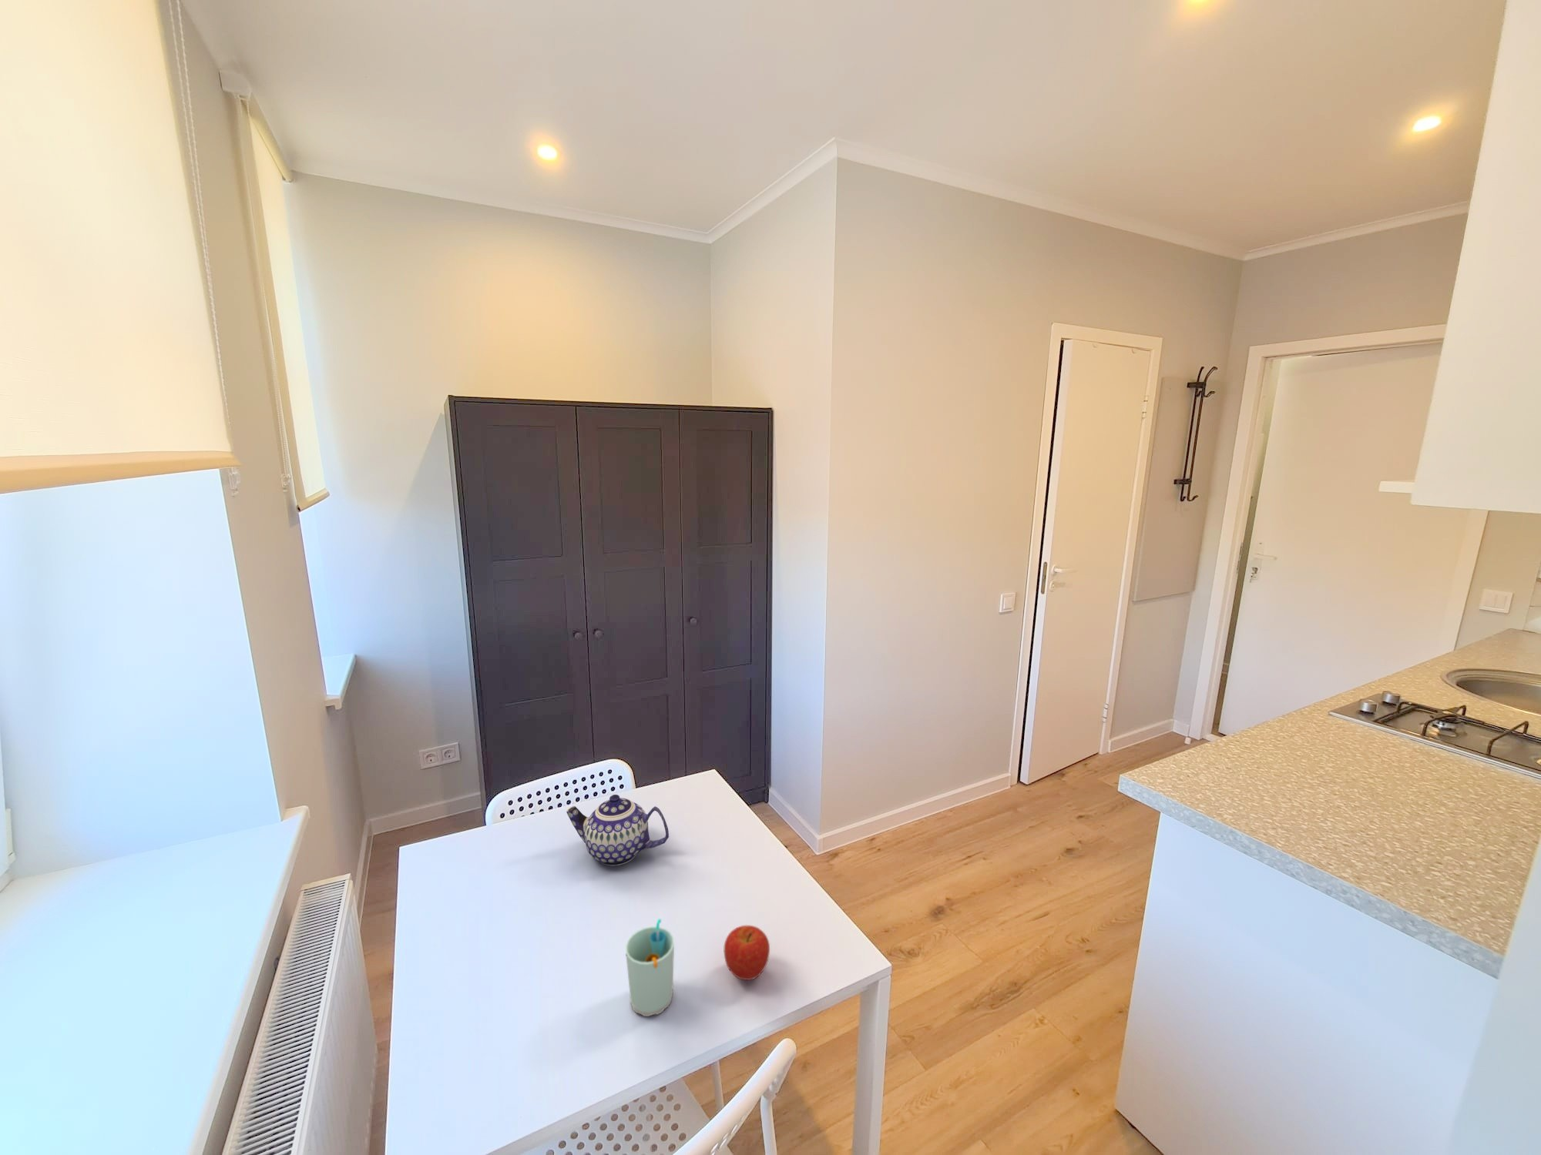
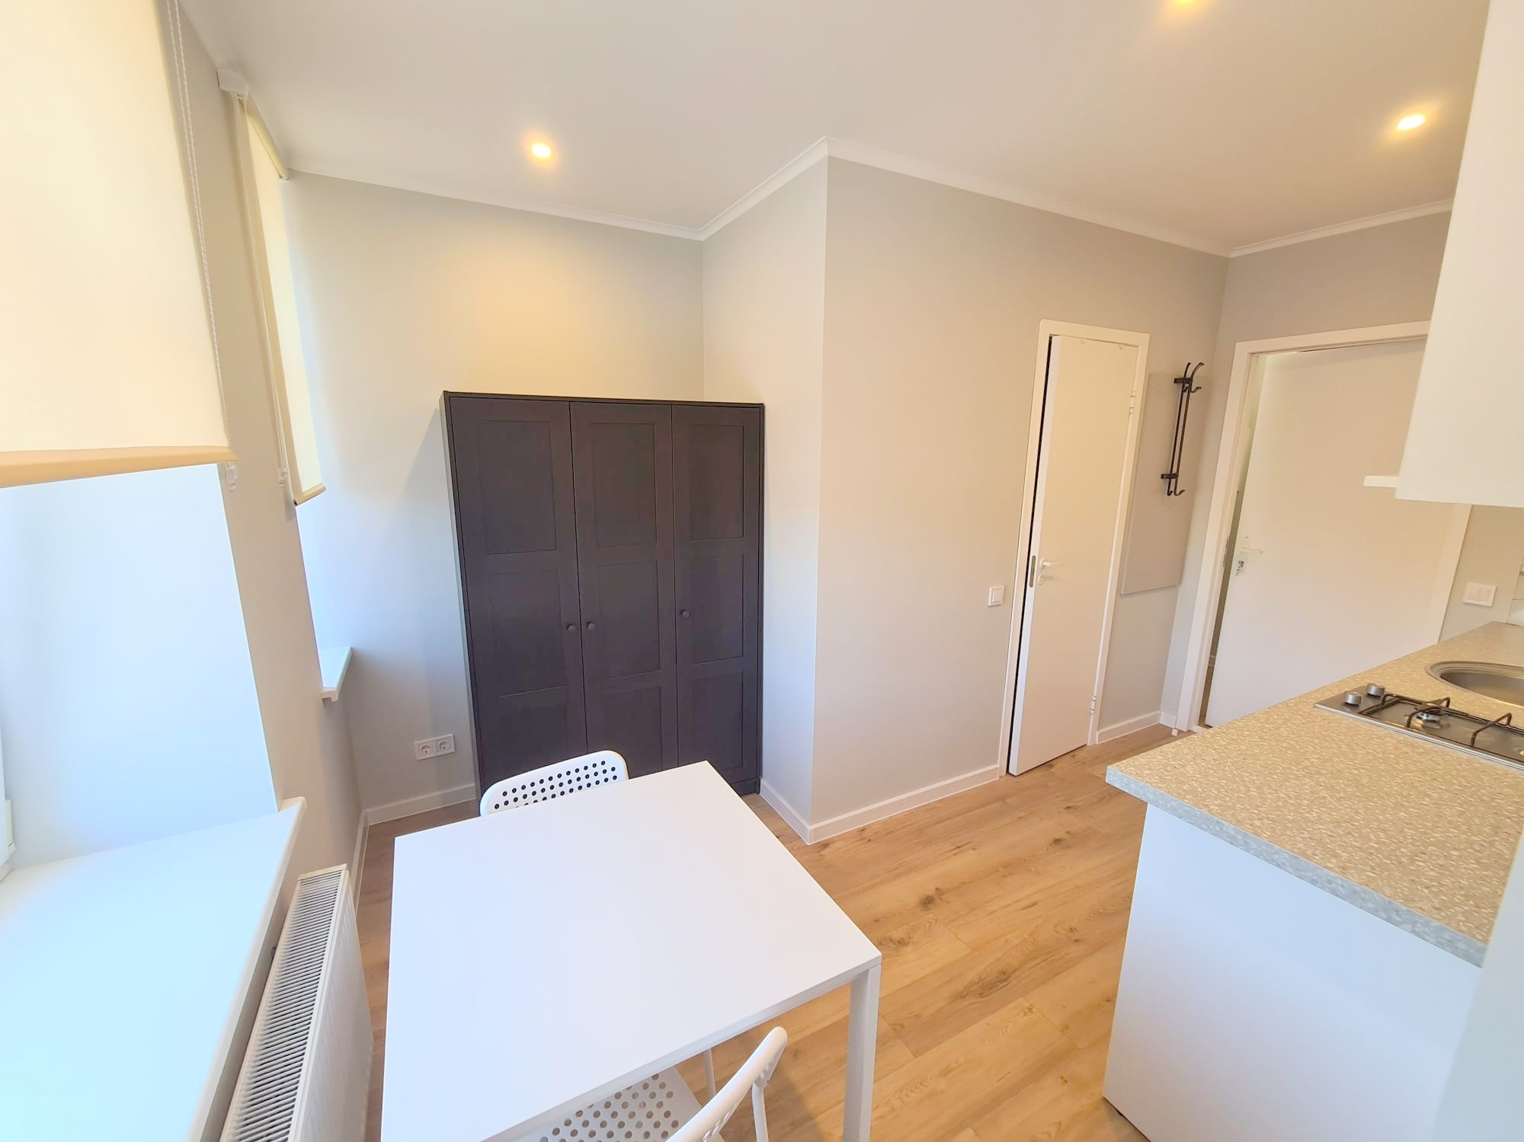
- cup [625,918,675,1017]
- fruit [723,924,770,982]
- teapot [565,793,670,866]
